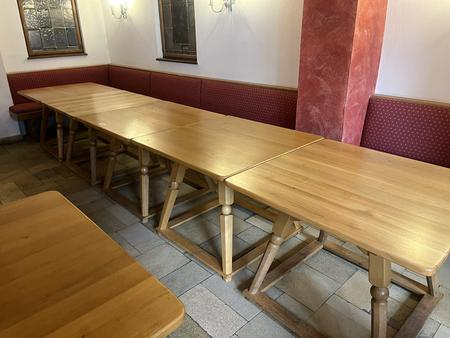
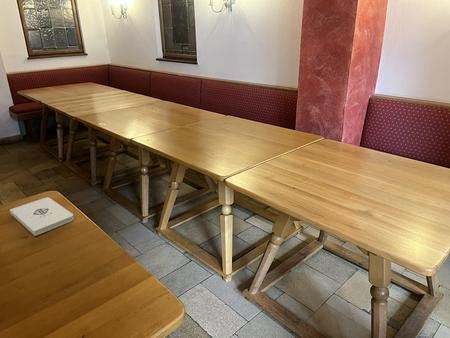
+ notepad [9,197,75,237]
